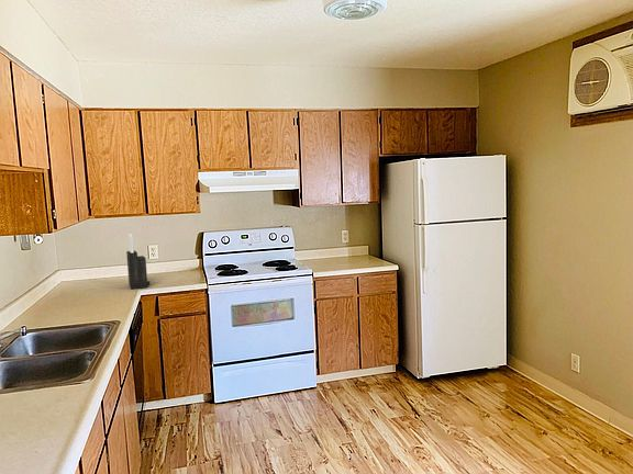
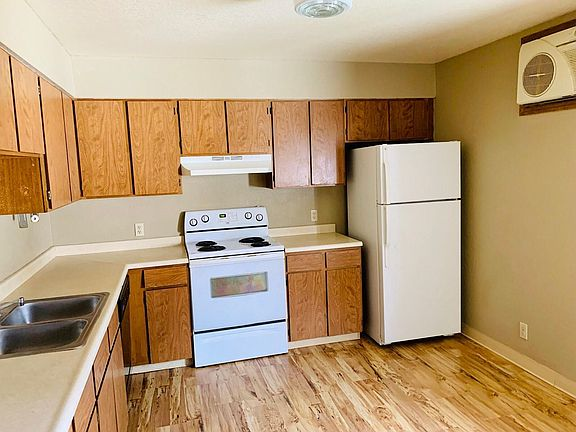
- knife block [125,233,151,290]
